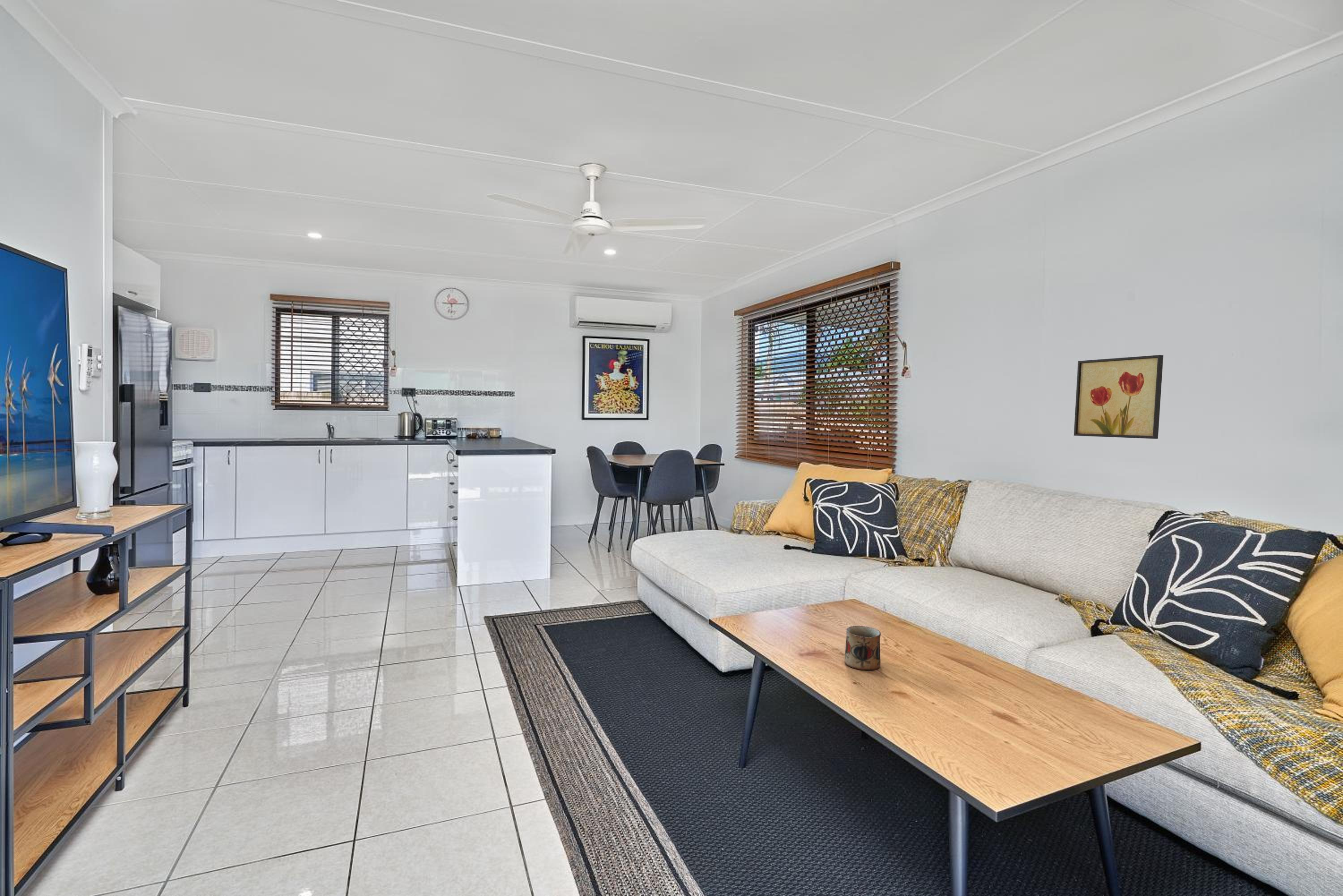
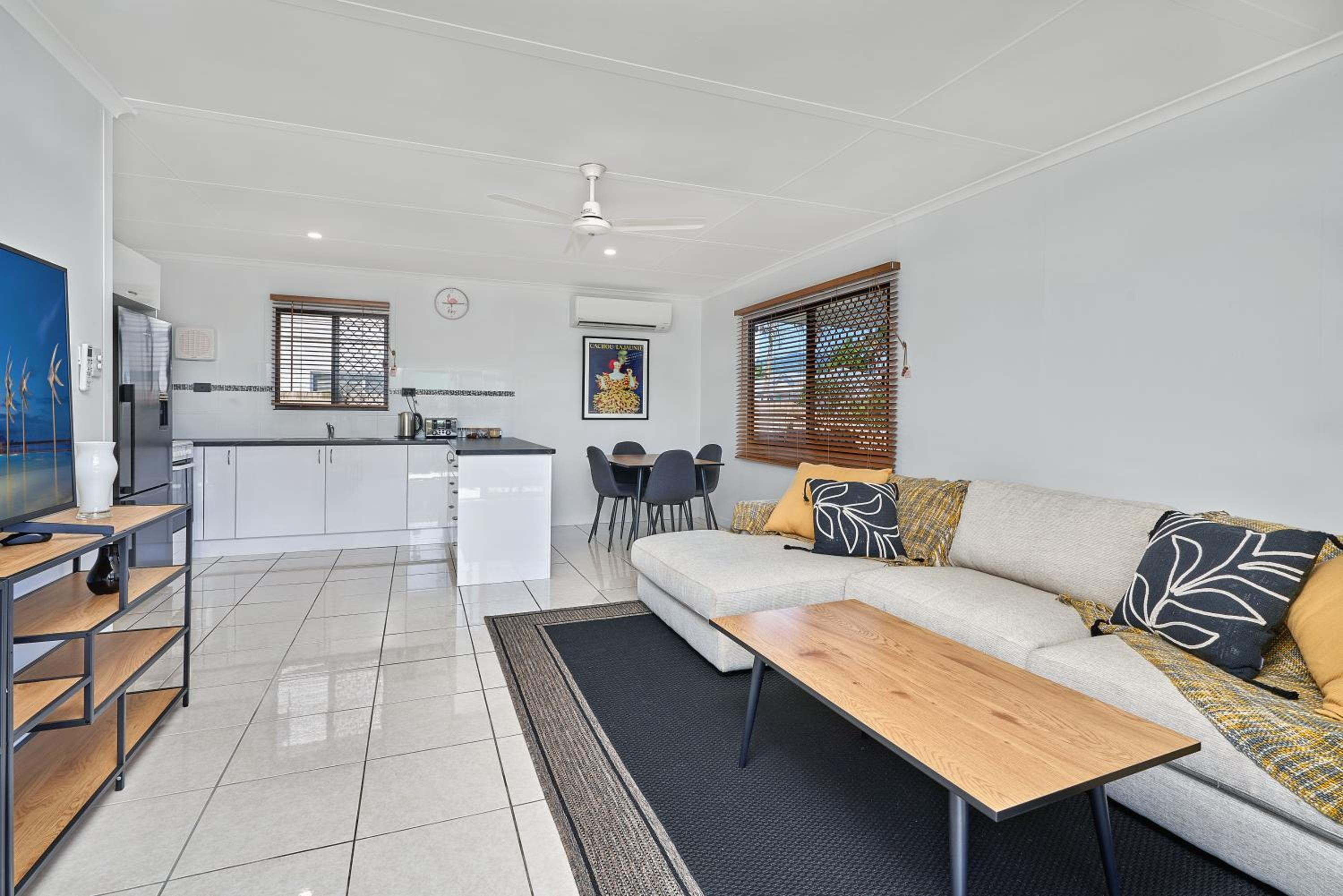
- mug [844,625,881,671]
- wall art [1074,354,1164,439]
